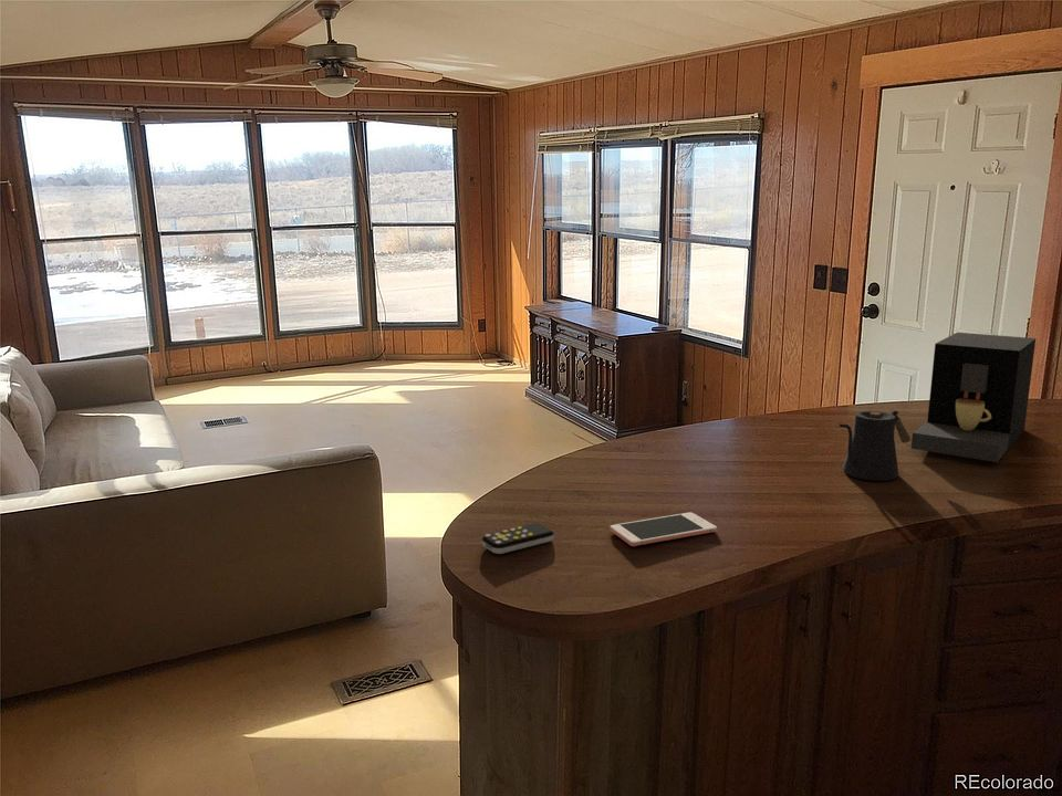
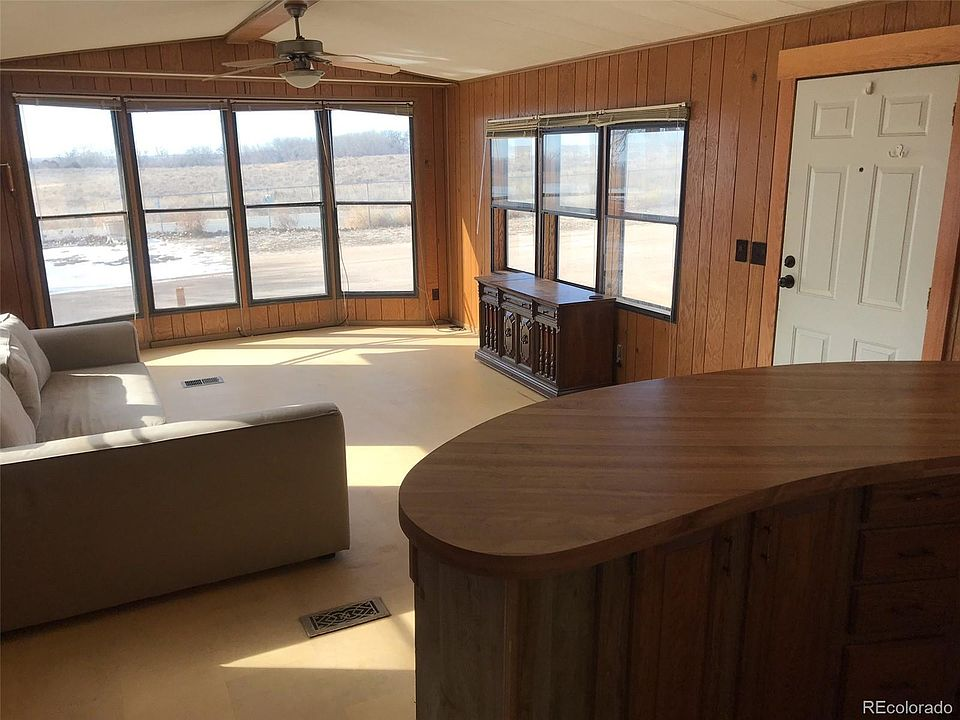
- cell phone [610,512,718,547]
- remote control [481,522,555,555]
- coffee maker [910,332,1037,463]
- kettle [839,410,912,482]
